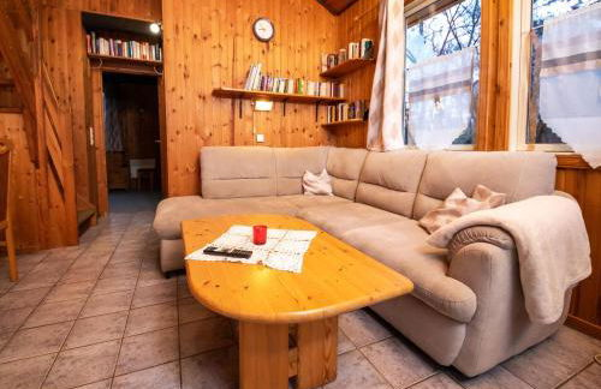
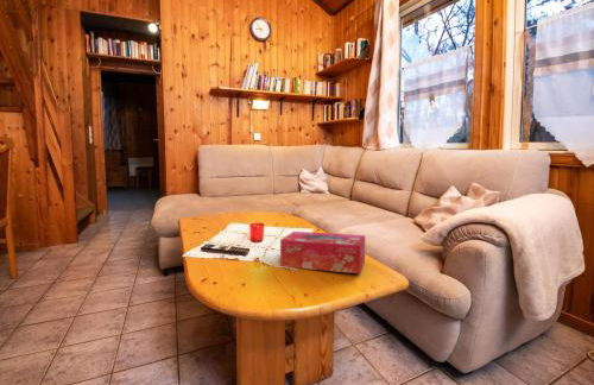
+ tissue box [279,231,366,274]
